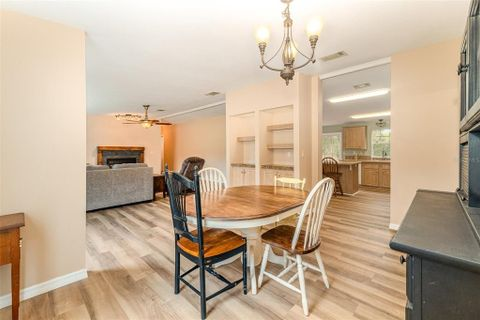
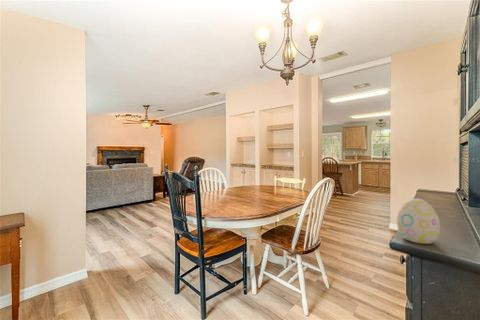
+ decorative egg [396,198,441,245]
